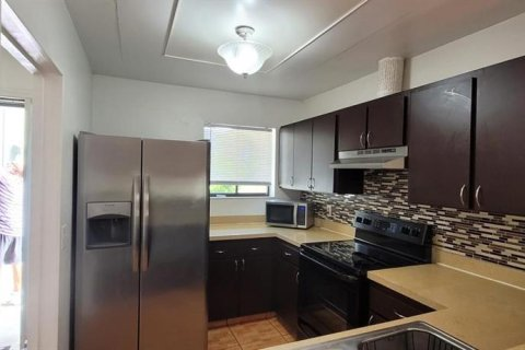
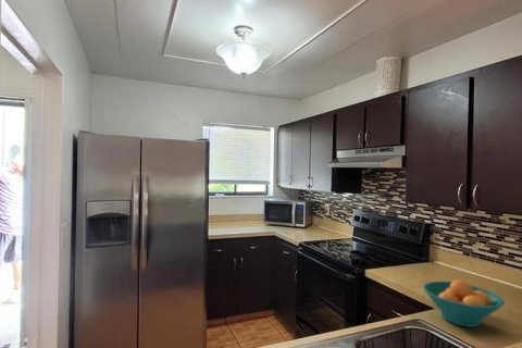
+ fruit bowl [422,278,506,328]
